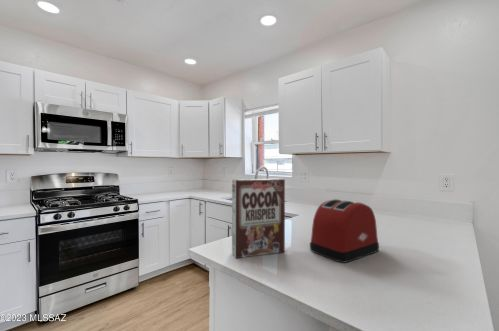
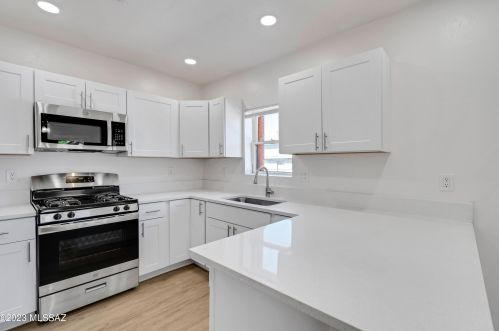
- cereal box [231,178,286,259]
- toaster [309,198,380,264]
